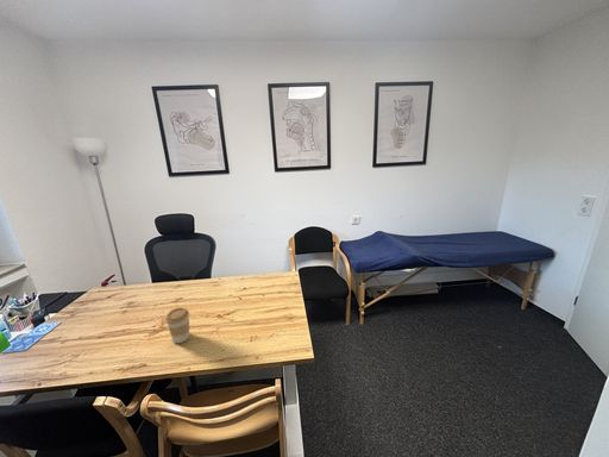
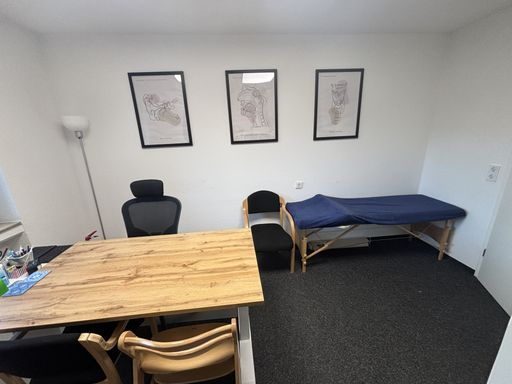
- coffee cup [164,307,192,344]
